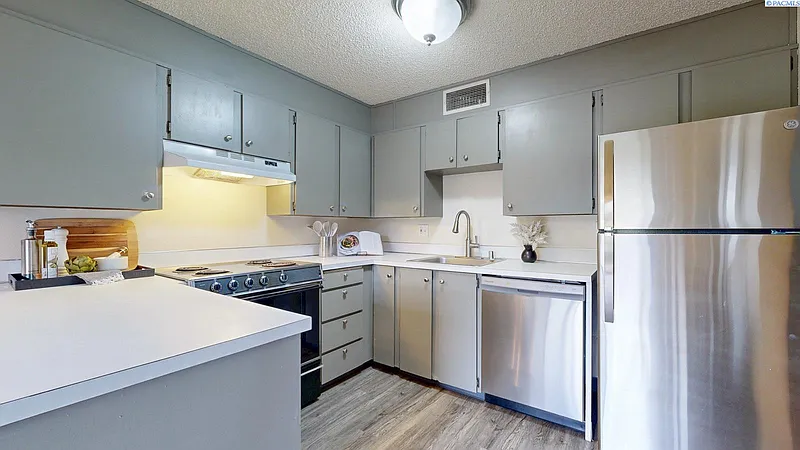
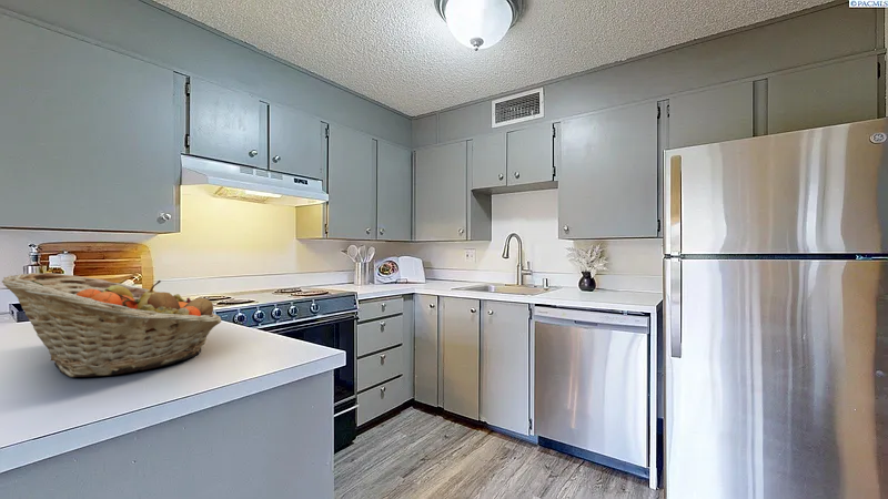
+ fruit basket [1,272,222,378]
